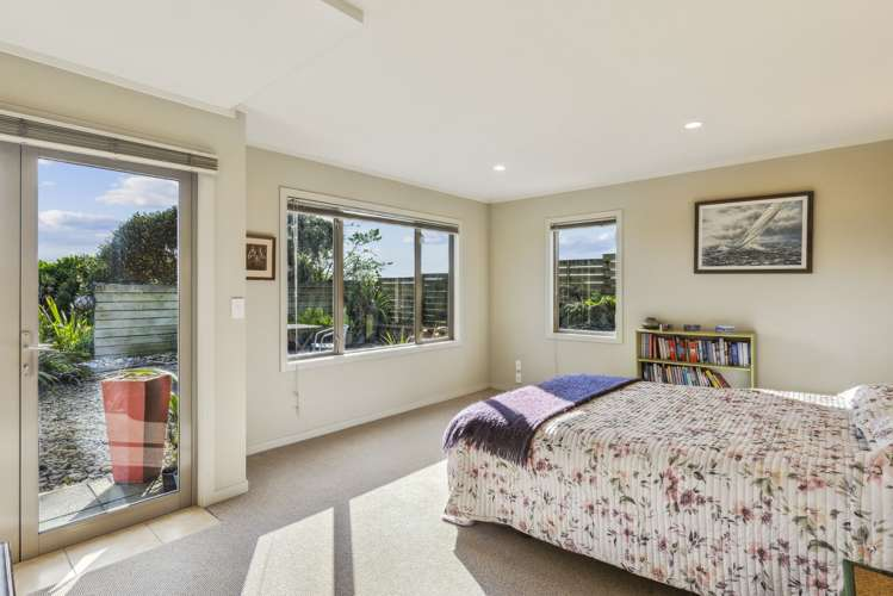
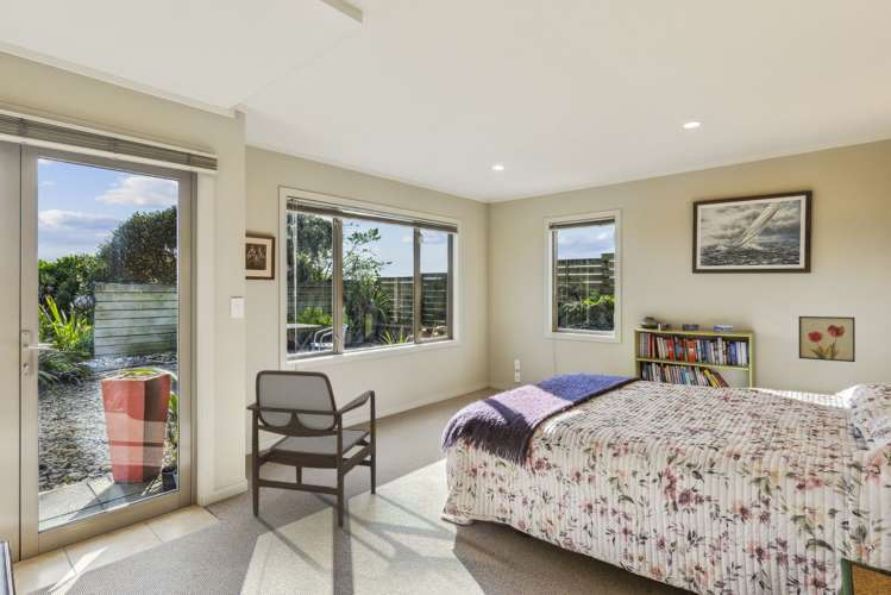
+ wall art [797,315,857,363]
+ armchair [245,369,377,528]
